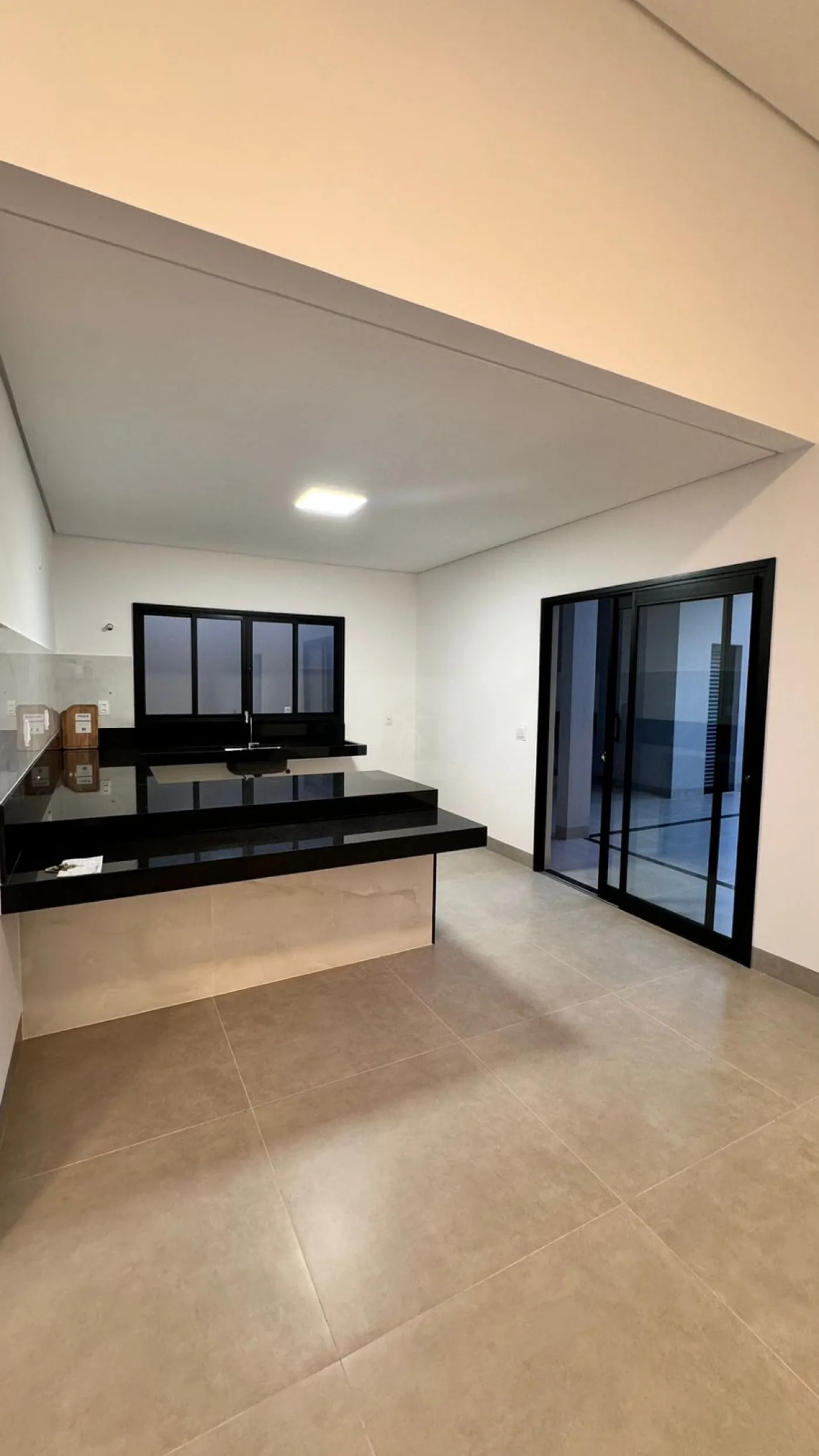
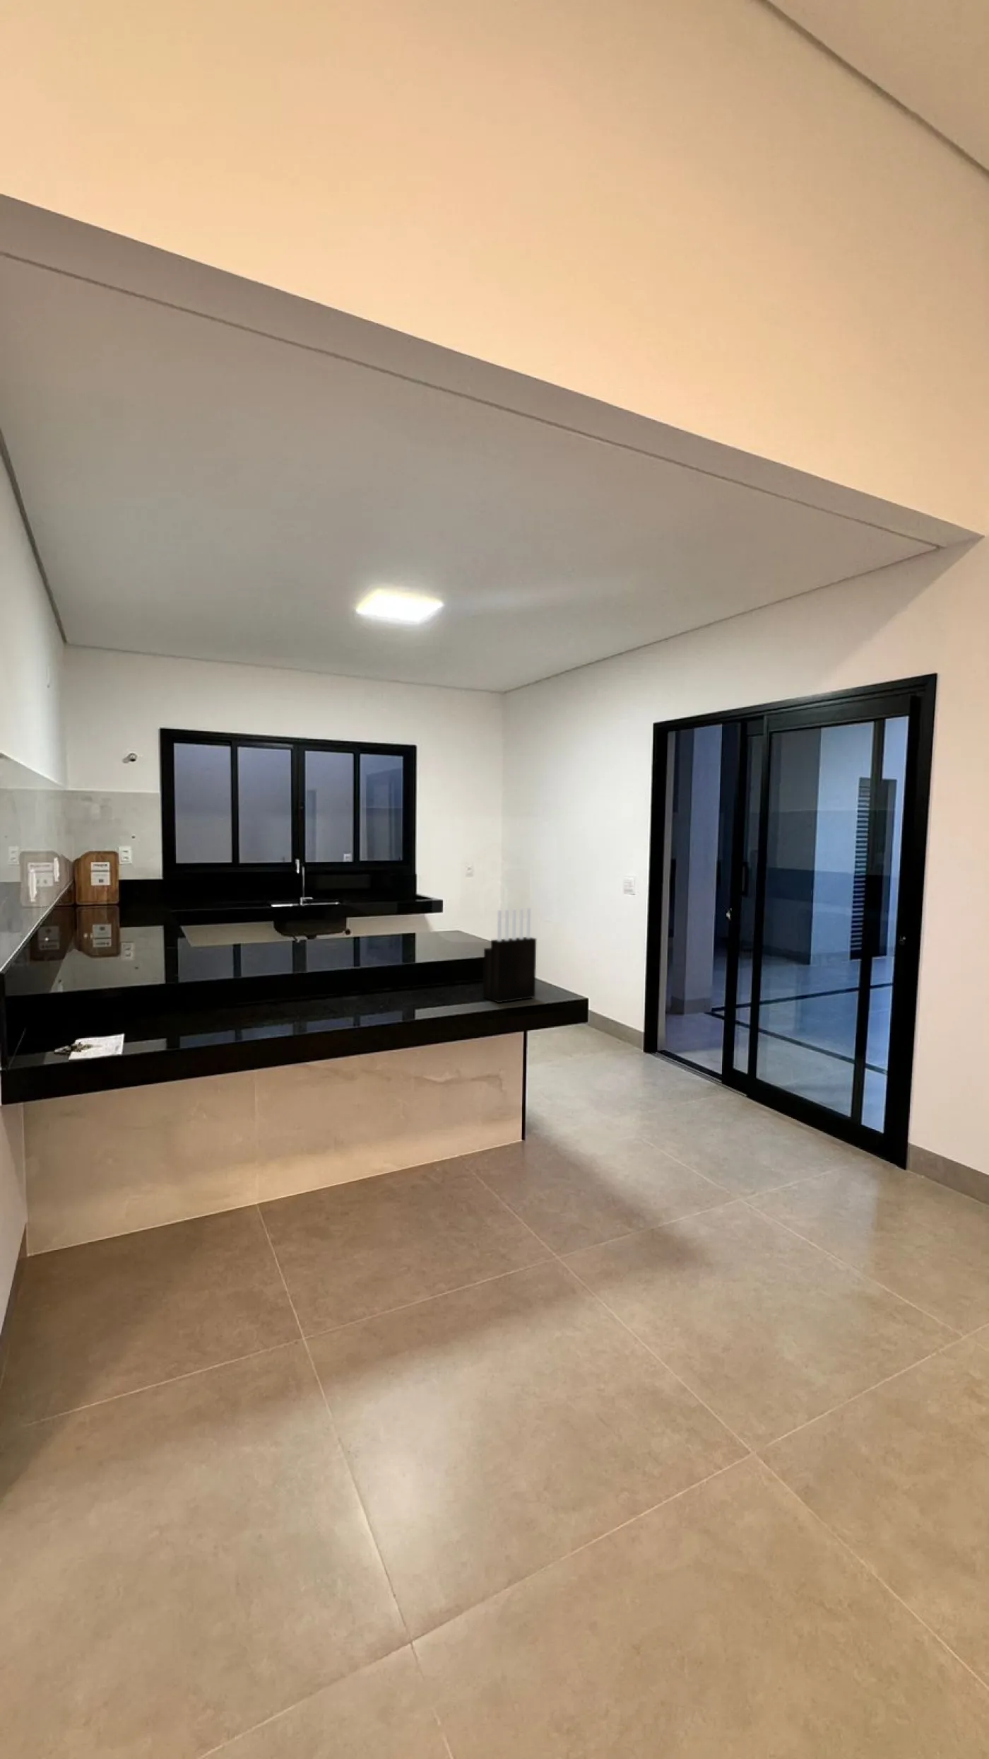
+ knife block [483,907,537,1003]
